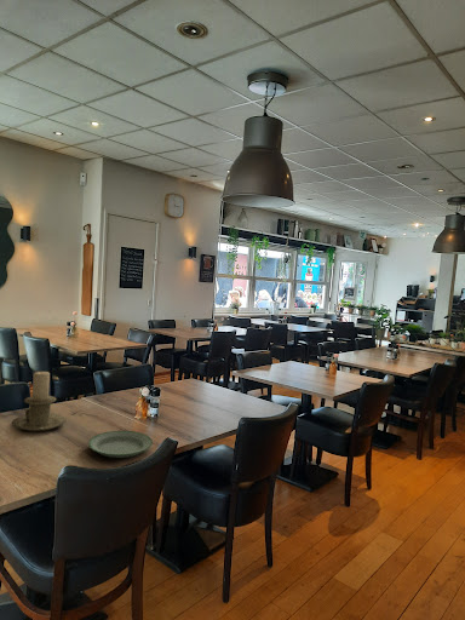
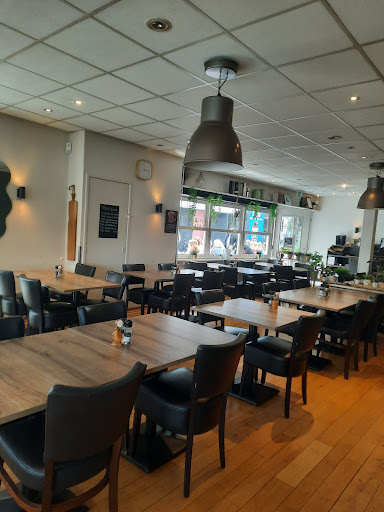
- plate [87,430,154,459]
- candle holder [11,371,67,432]
